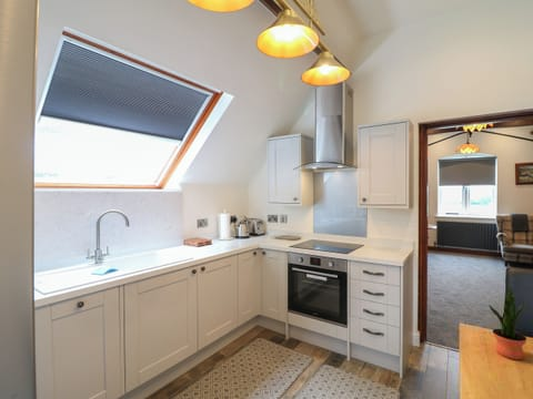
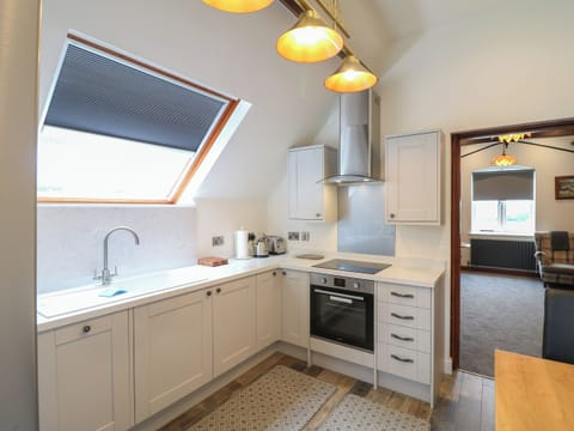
- potted plant [487,286,527,360]
